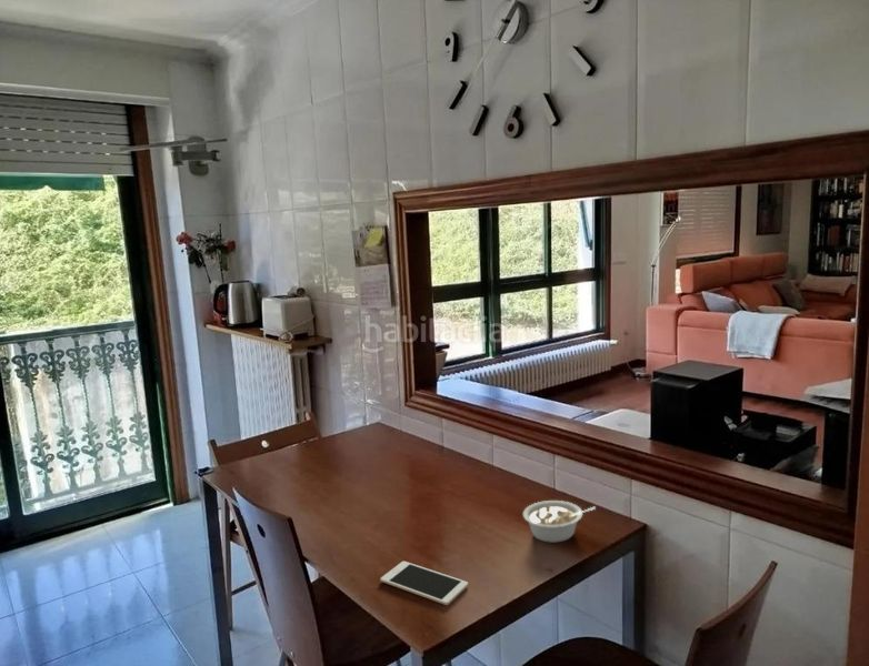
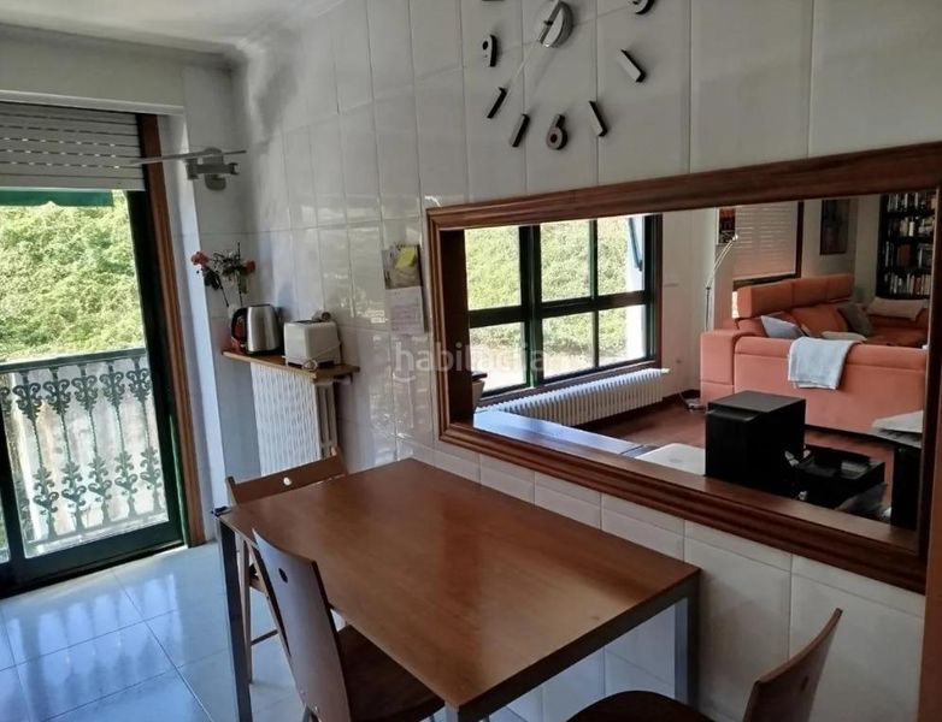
- cell phone [379,561,469,606]
- legume [522,500,597,544]
